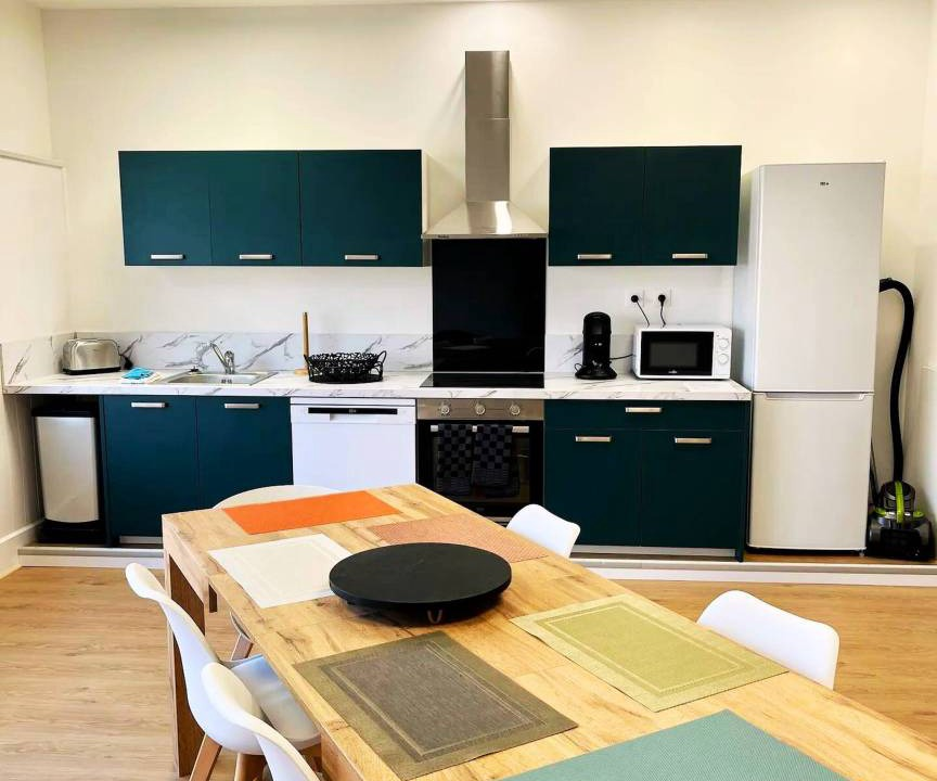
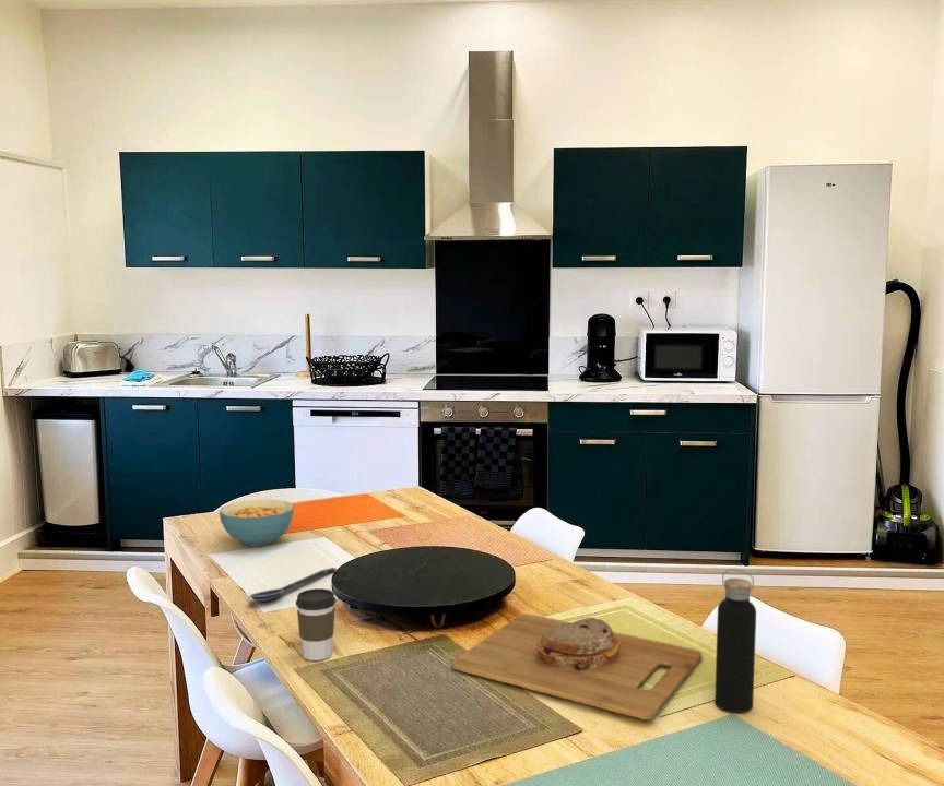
+ spoon [248,567,338,603]
+ cereal bowl [219,499,295,547]
+ water bottle [713,568,757,714]
+ coffee cup [295,587,337,662]
+ cutting board [451,612,703,720]
